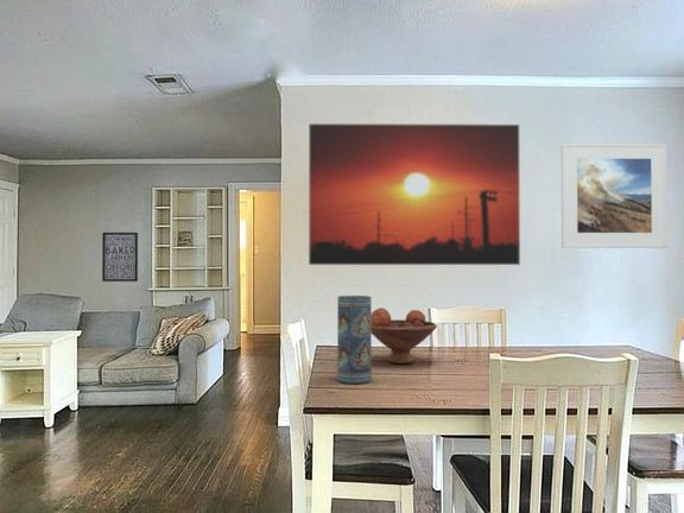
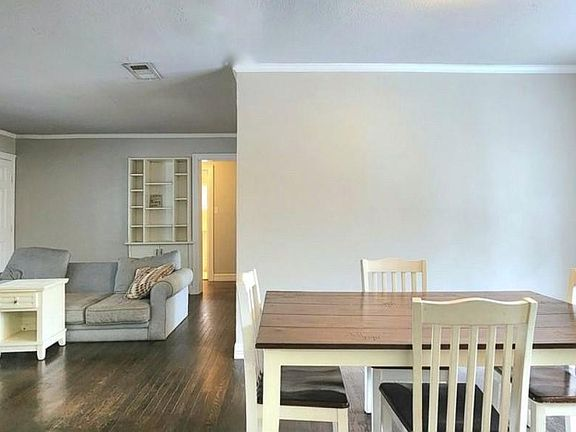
- wall art [101,232,139,283]
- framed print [560,142,669,249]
- vase [336,294,373,385]
- fruit bowl [370,306,438,365]
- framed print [308,122,521,266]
